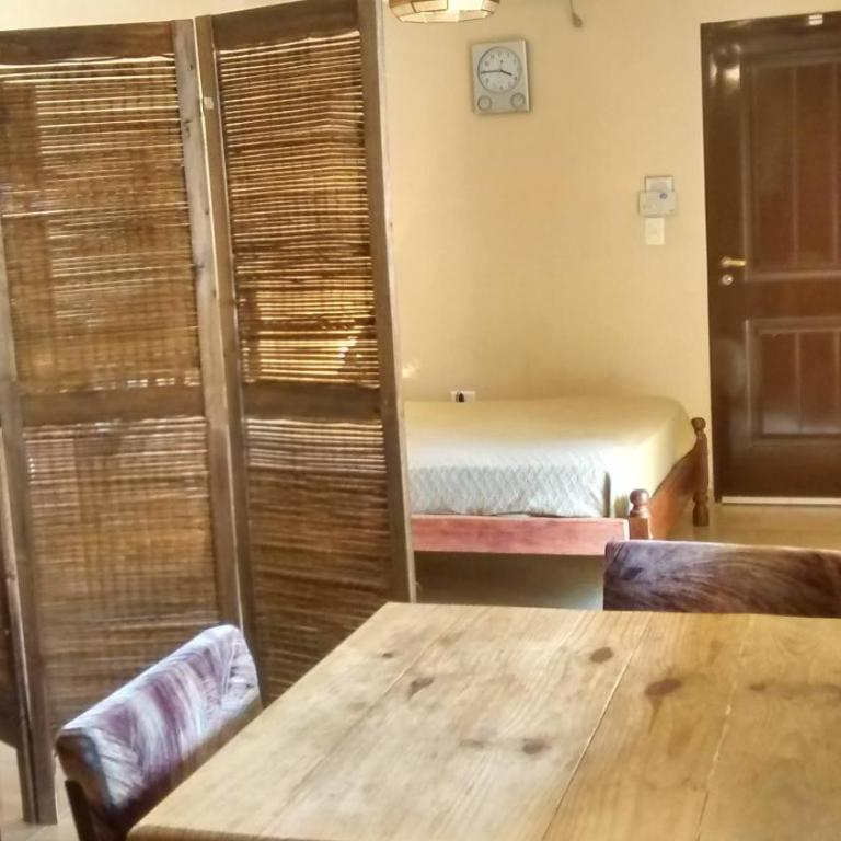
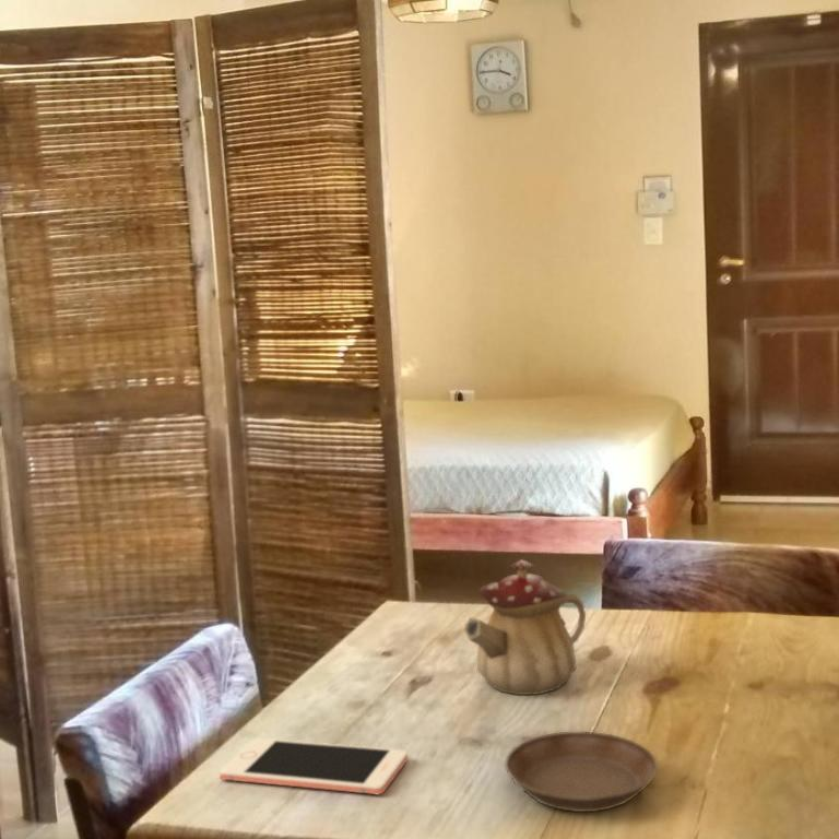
+ cell phone [218,737,409,795]
+ saucer [504,731,659,813]
+ teapot [463,559,587,696]
